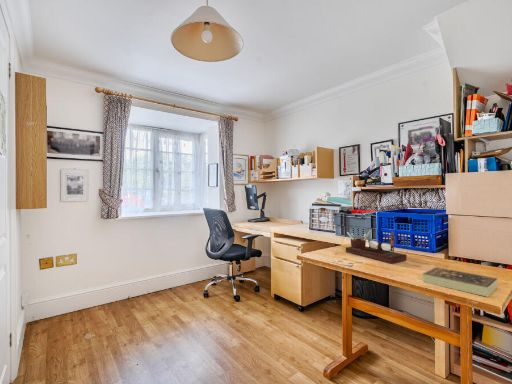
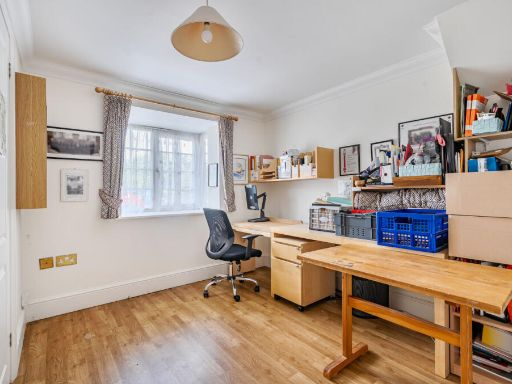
- desk organizer [345,228,408,264]
- book [422,266,499,298]
